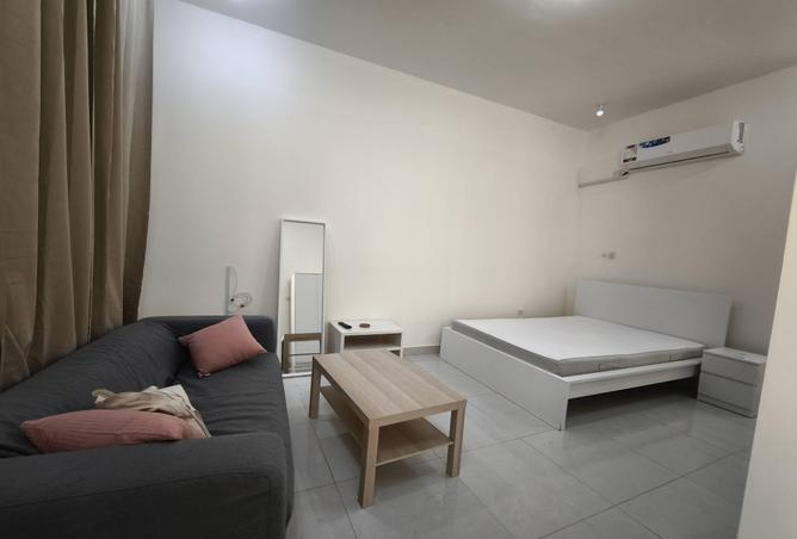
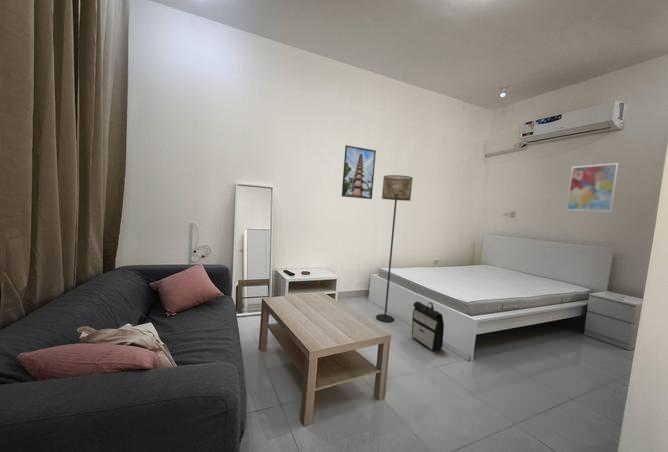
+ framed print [341,144,377,200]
+ floor lamp [375,174,414,323]
+ backpack [411,301,445,352]
+ wall art [565,162,620,213]
